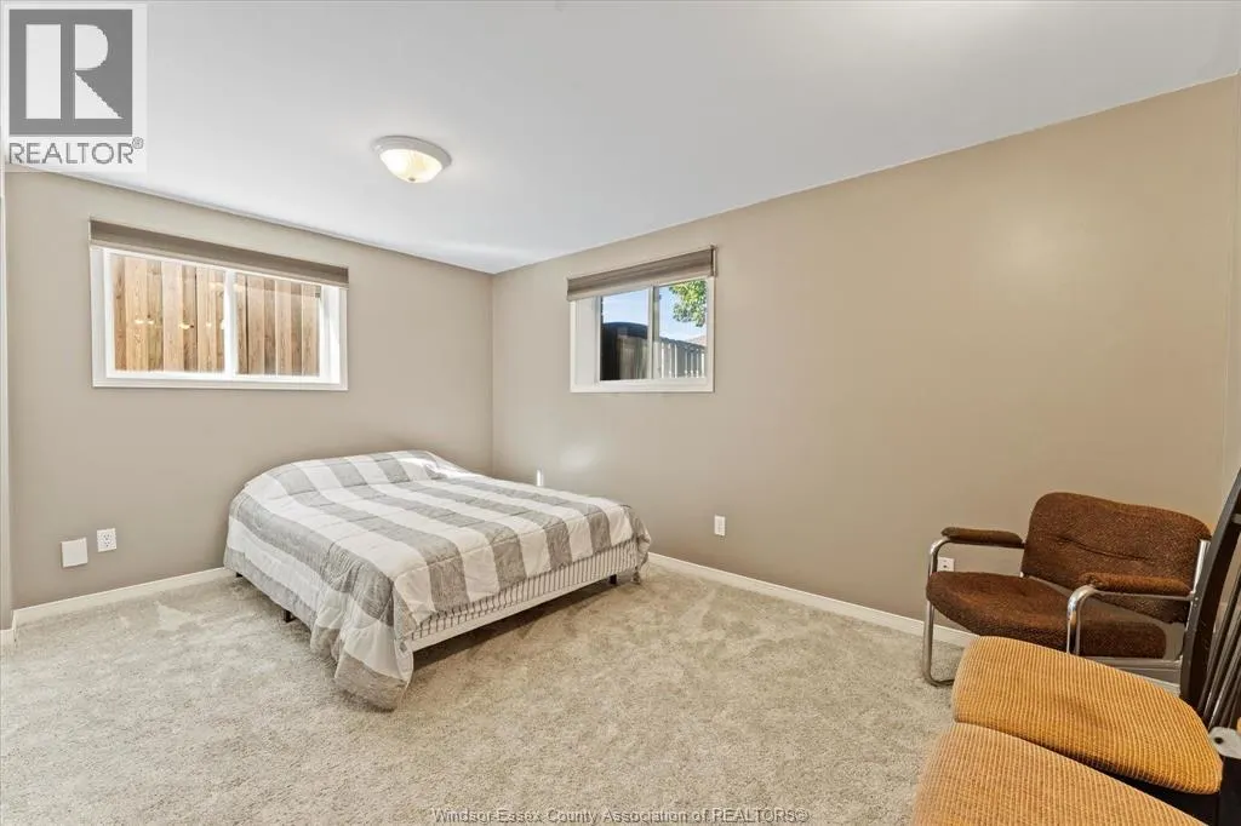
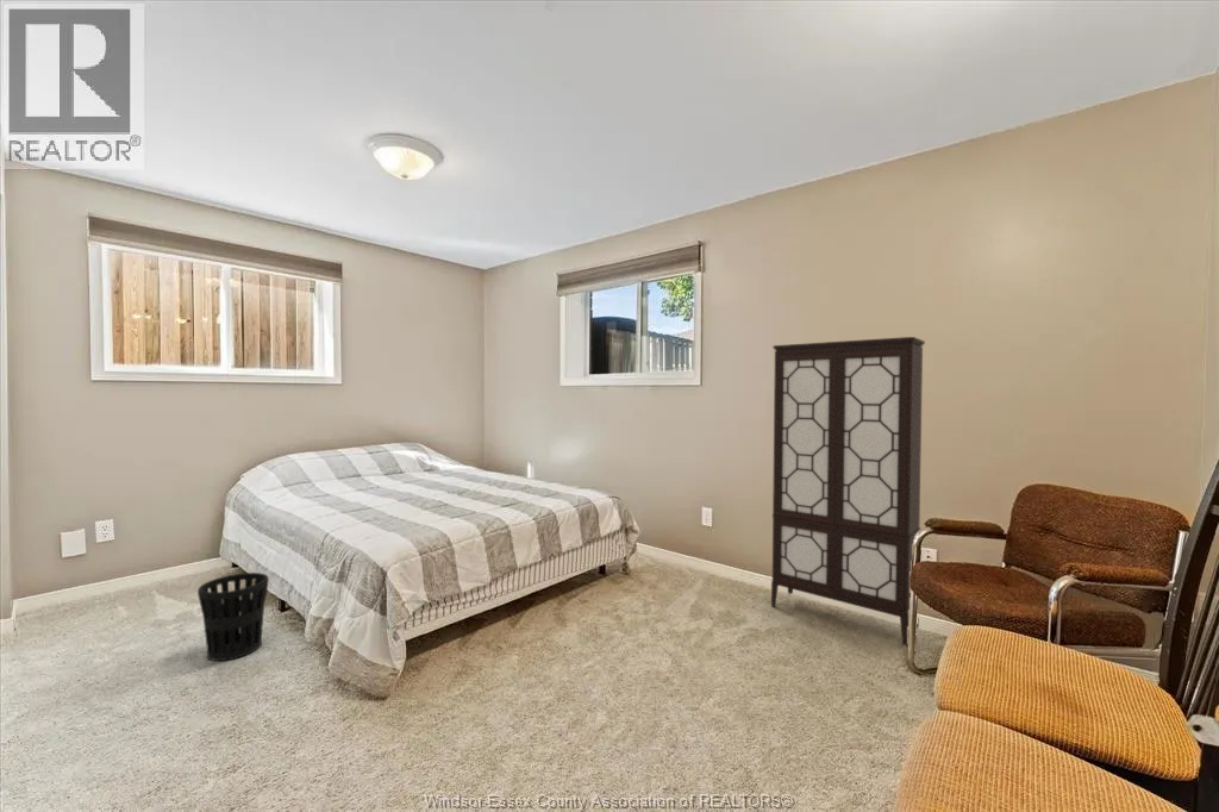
+ display cabinet [770,336,926,647]
+ wastebasket [196,571,270,662]
